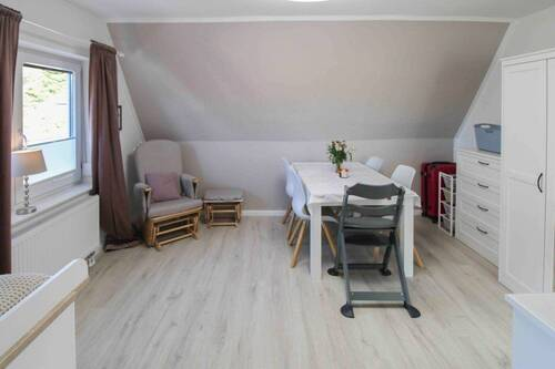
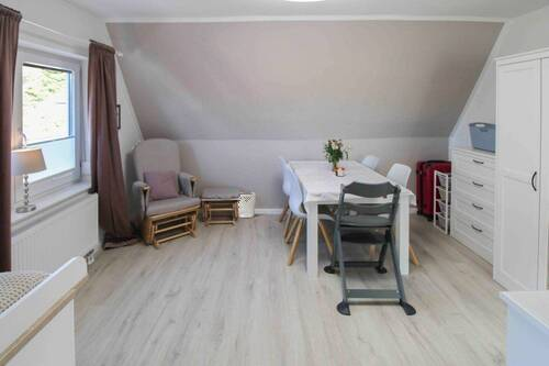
+ wastebasket [237,192,257,219]
